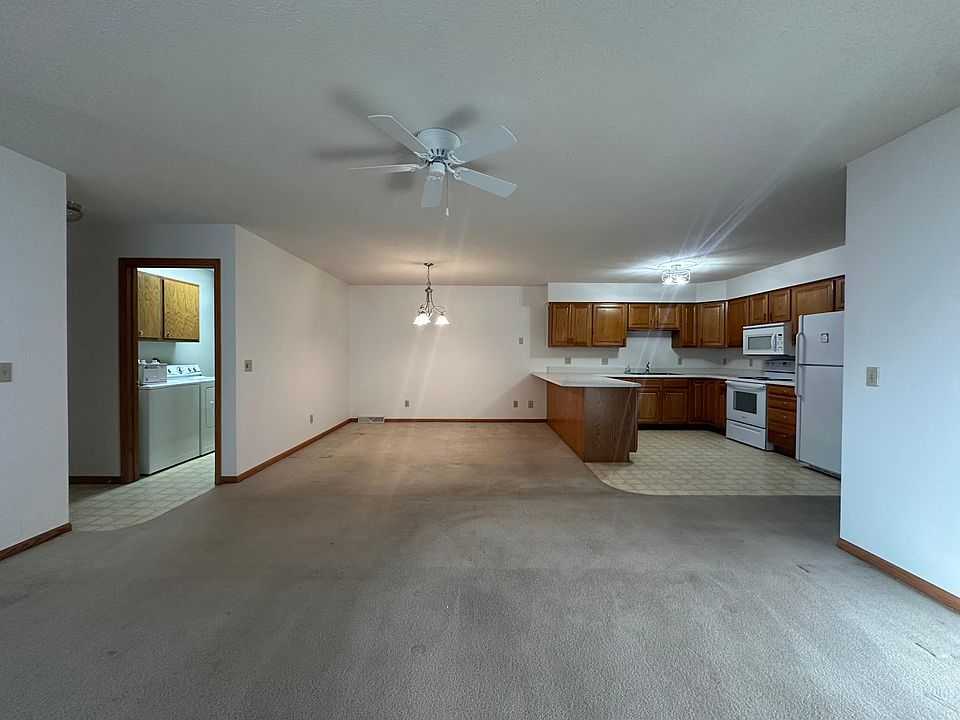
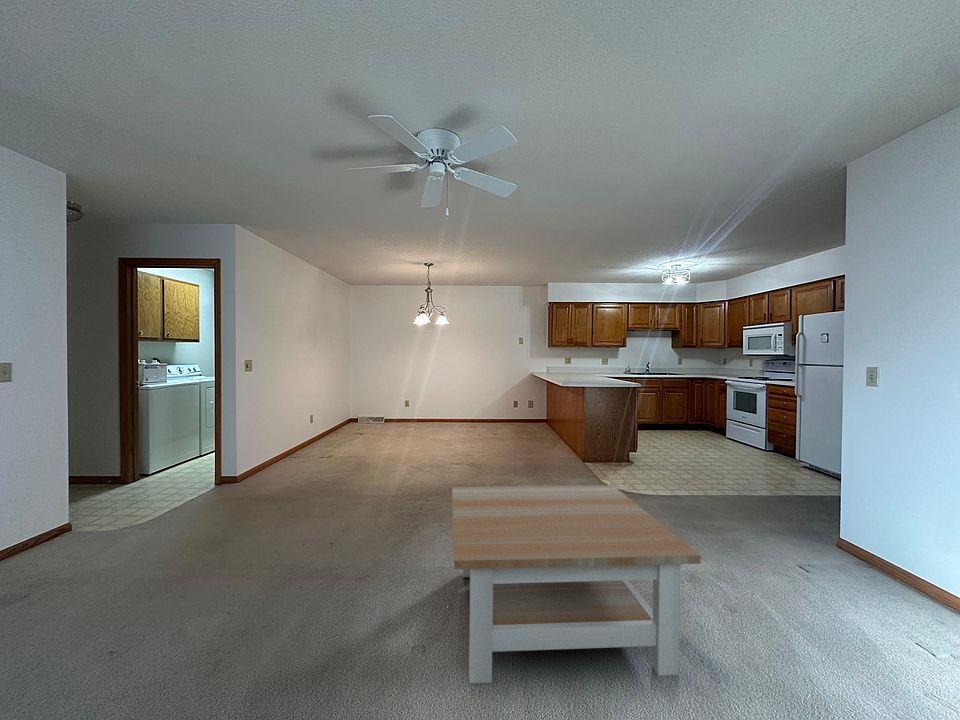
+ coffee table [451,484,702,685]
